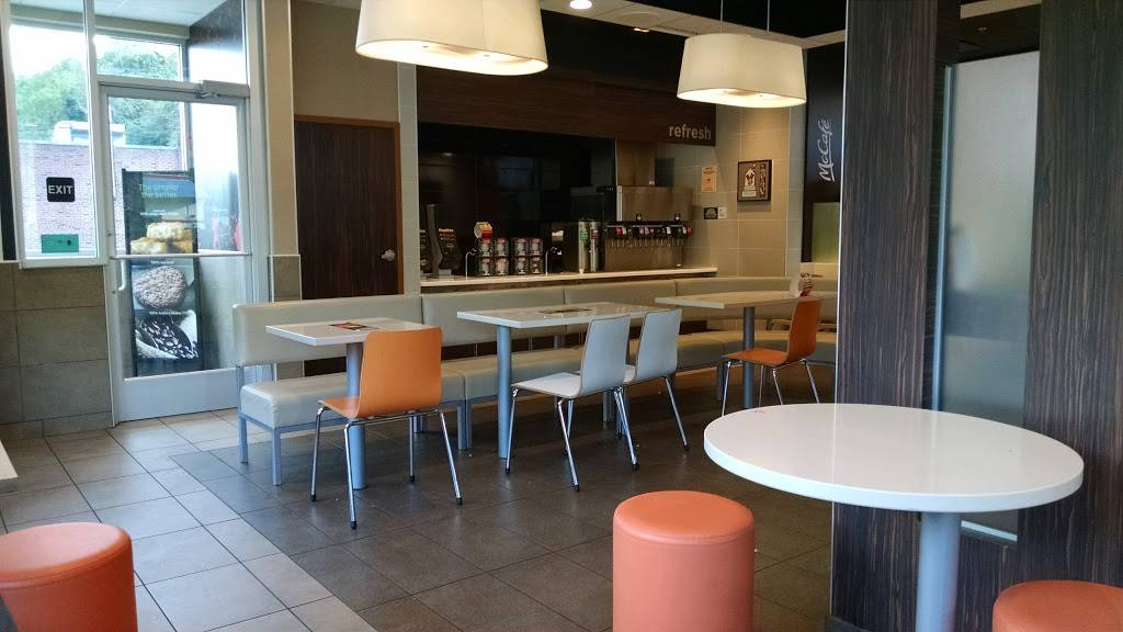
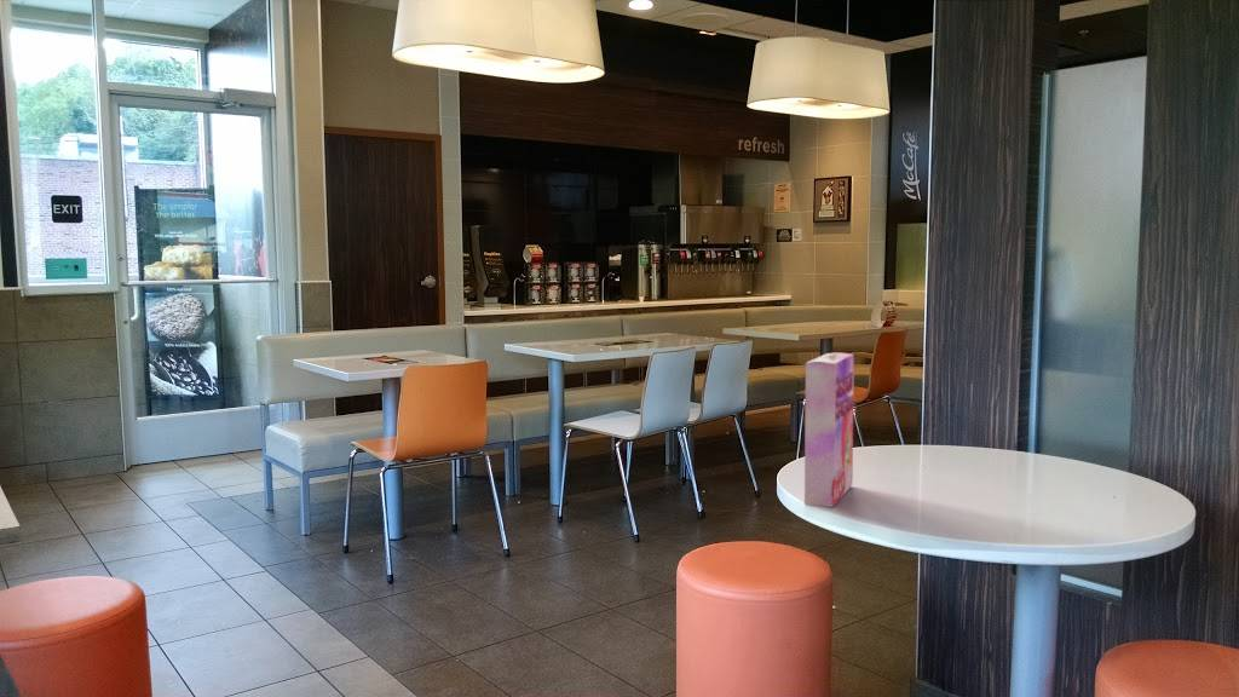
+ cereal box [803,351,855,508]
